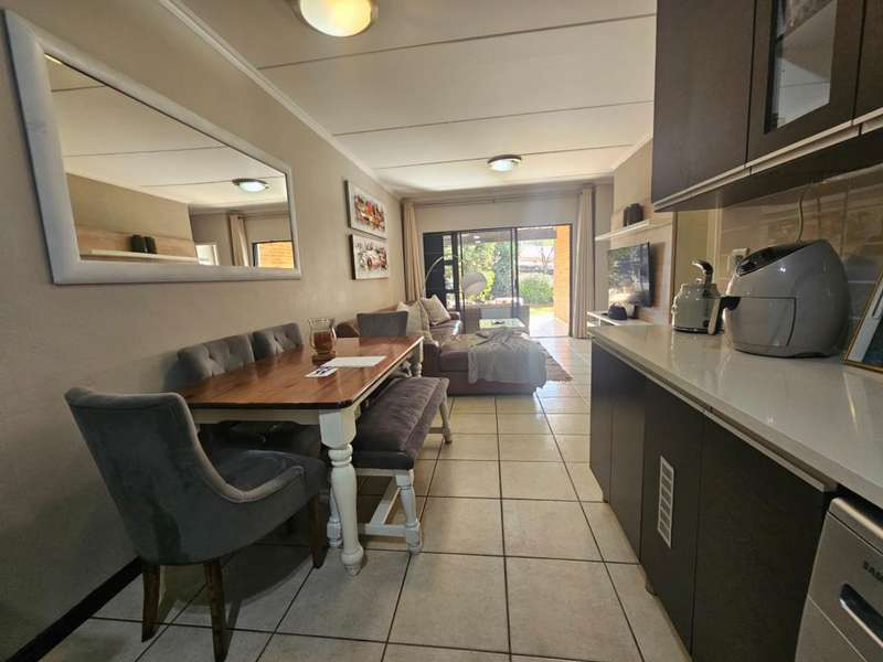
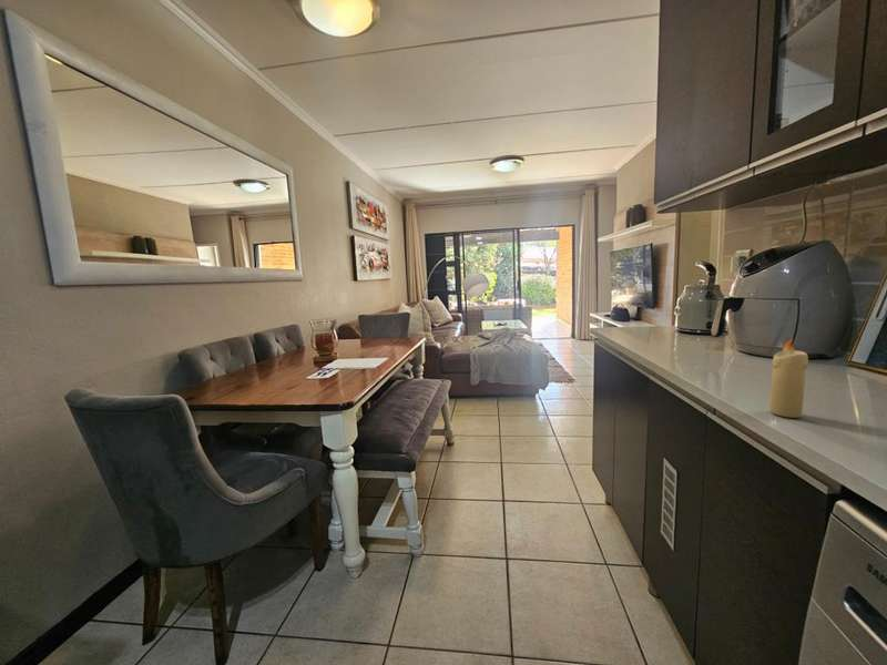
+ candle [768,337,809,419]
